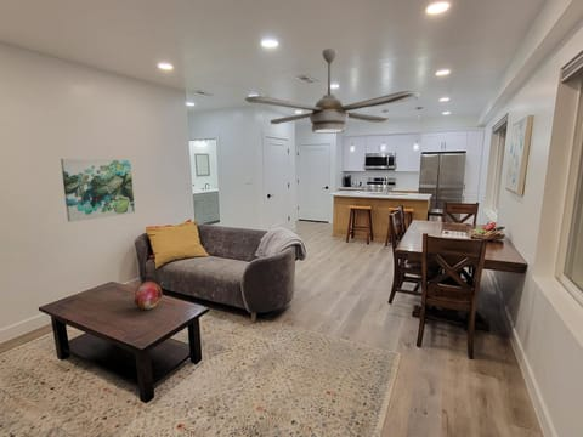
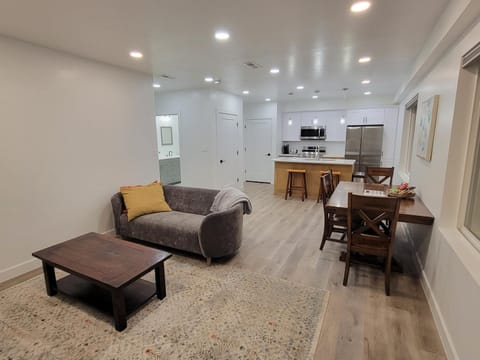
- decorative orb [132,280,163,310]
- wall art [60,158,136,223]
- ceiling fan [244,47,420,135]
